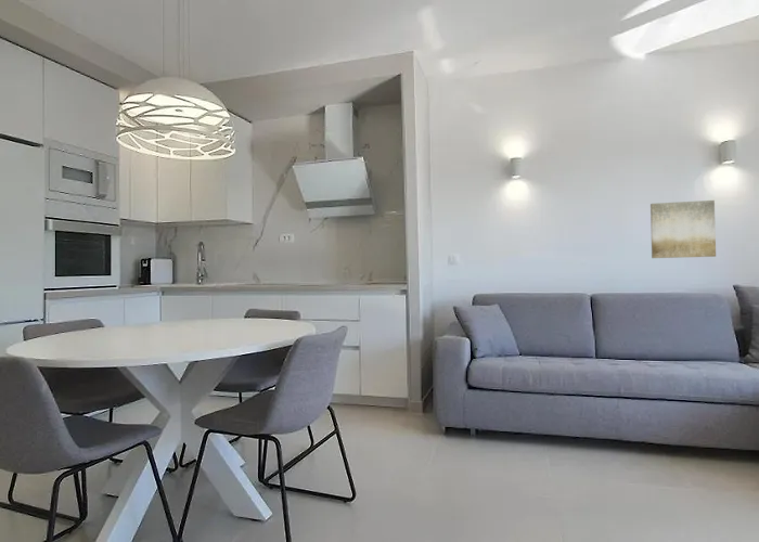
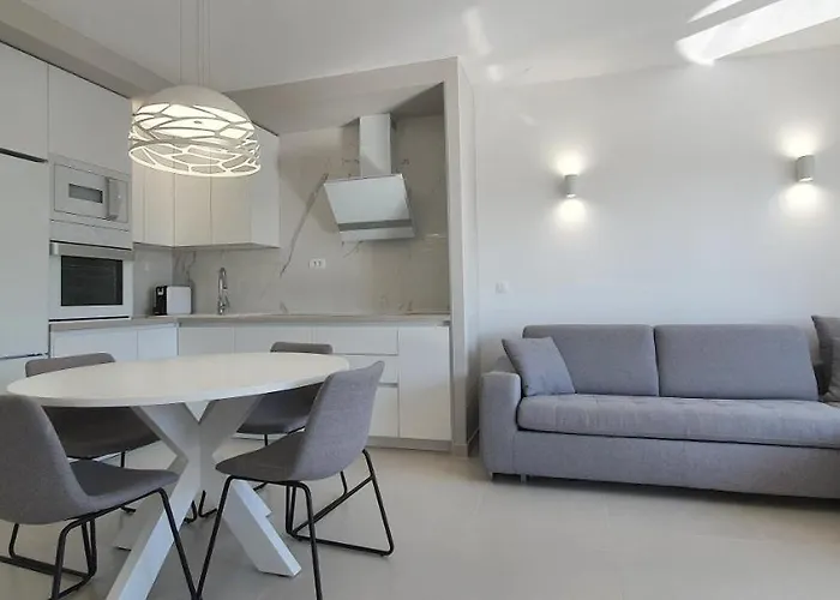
- wall art [649,199,717,259]
